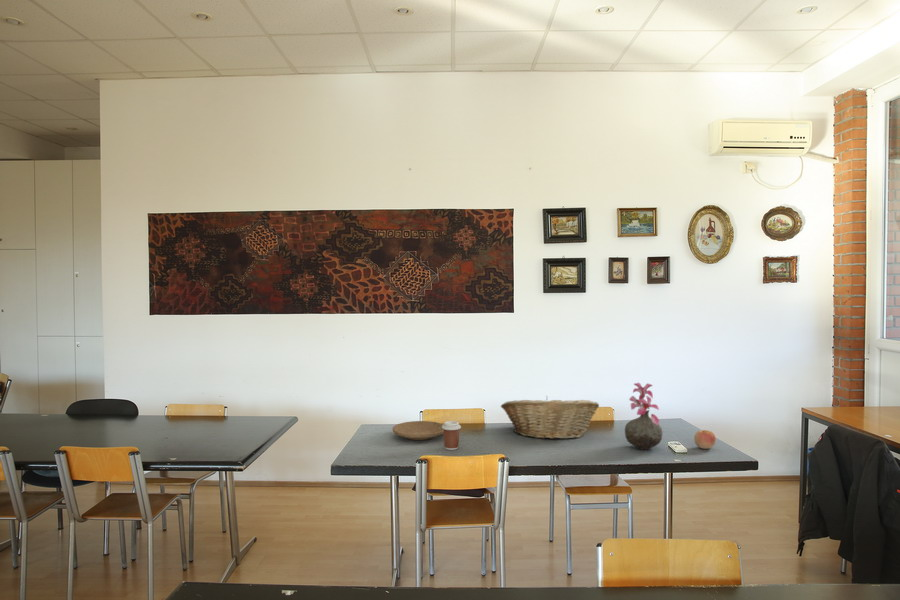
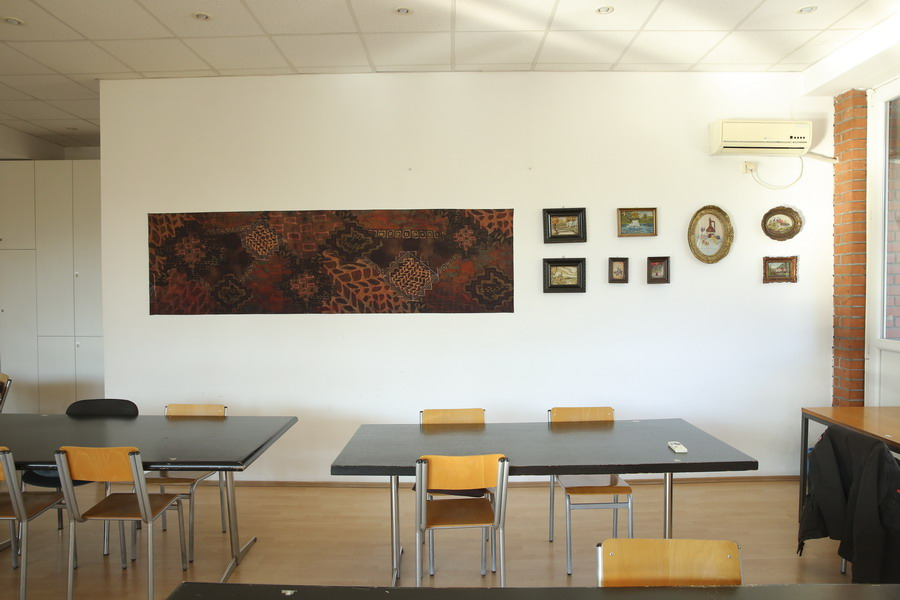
- fruit basket [500,395,600,440]
- vase [624,382,663,451]
- coffee cup [442,420,462,451]
- plate [392,420,444,441]
- apple [693,429,717,450]
